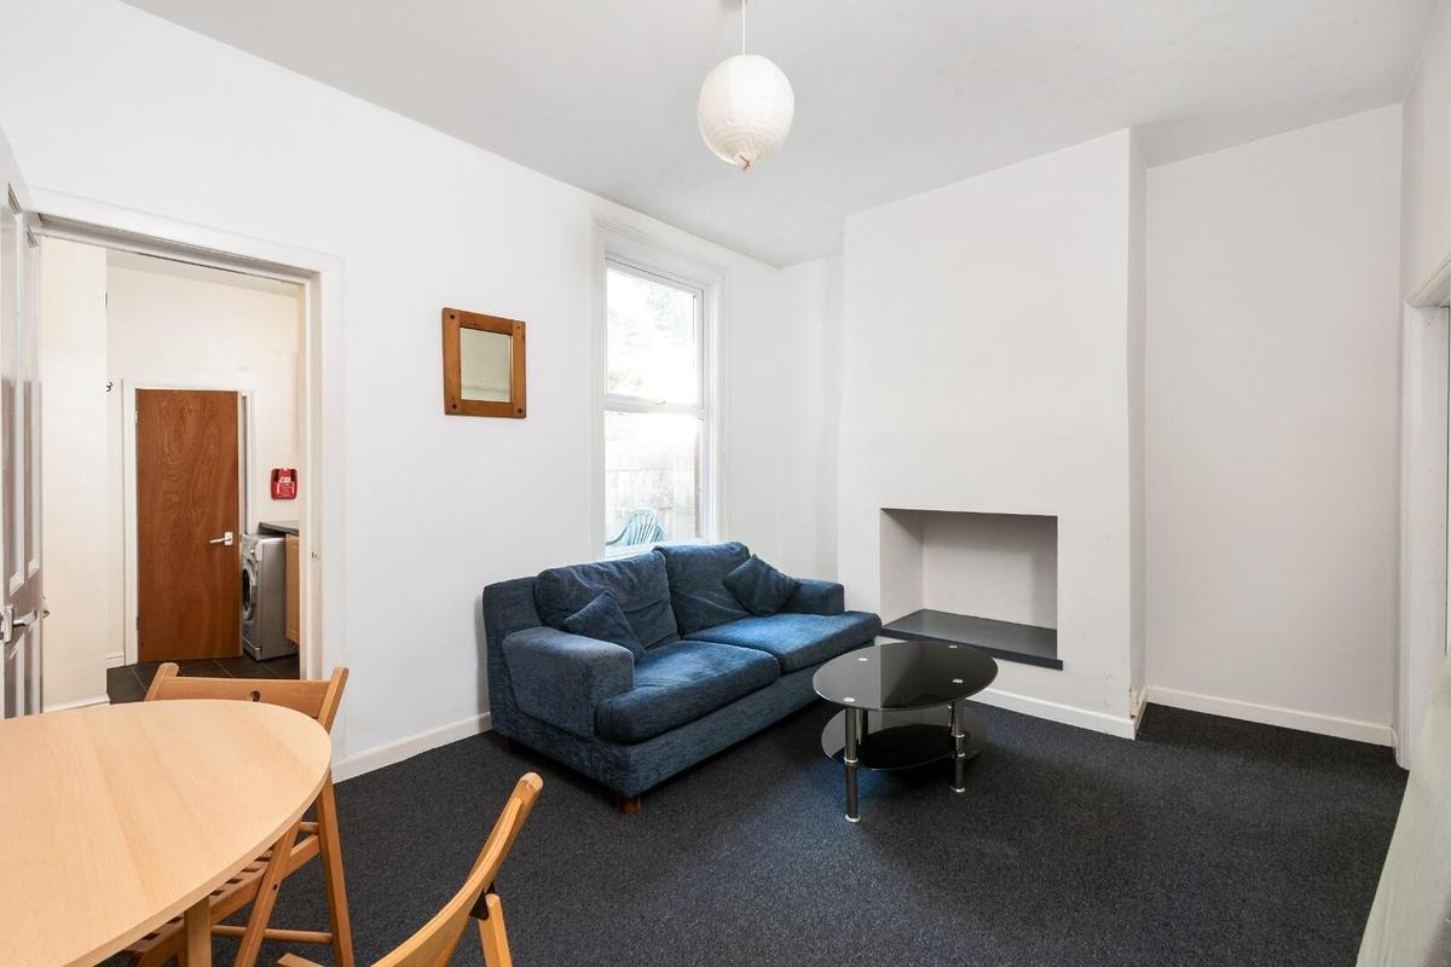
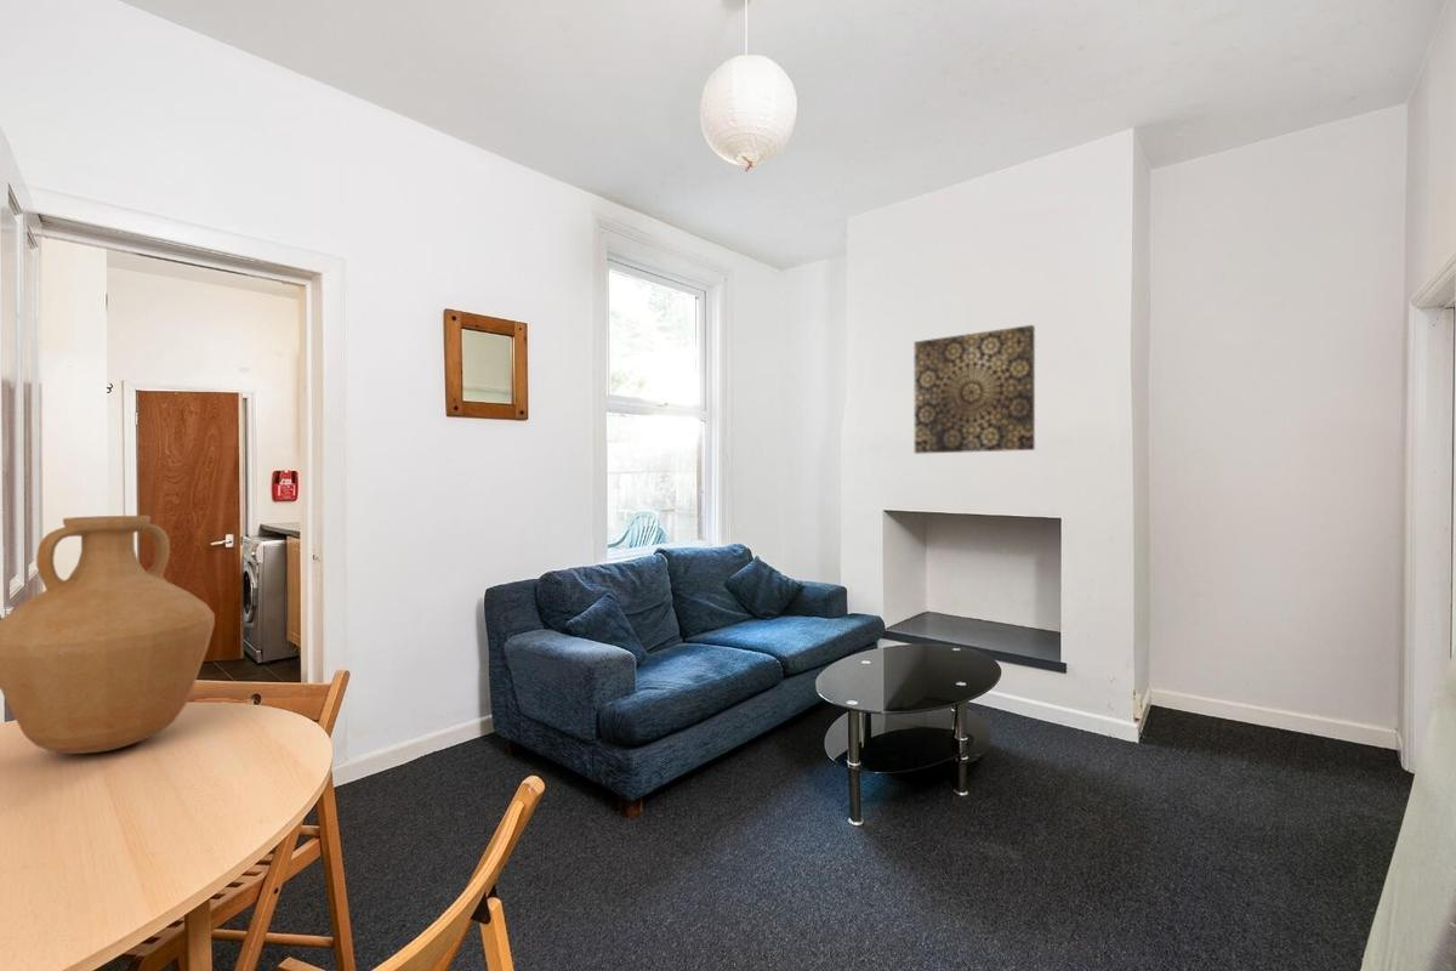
+ vase [0,515,216,755]
+ wall art [914,324,1036,455]
